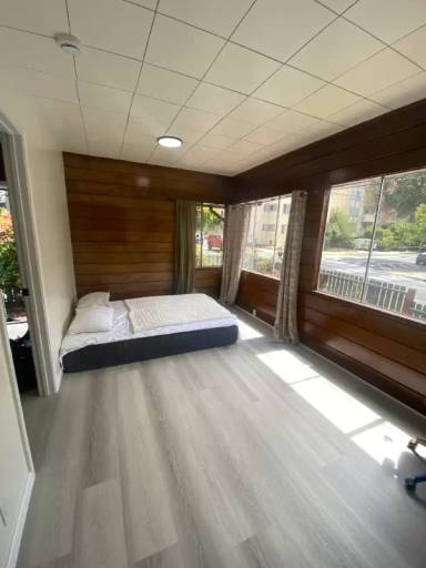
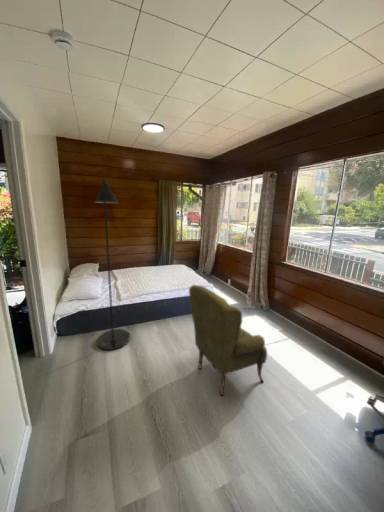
+ floor lamp [93,179,131,351]
+ armchair [188,284,268,397]
